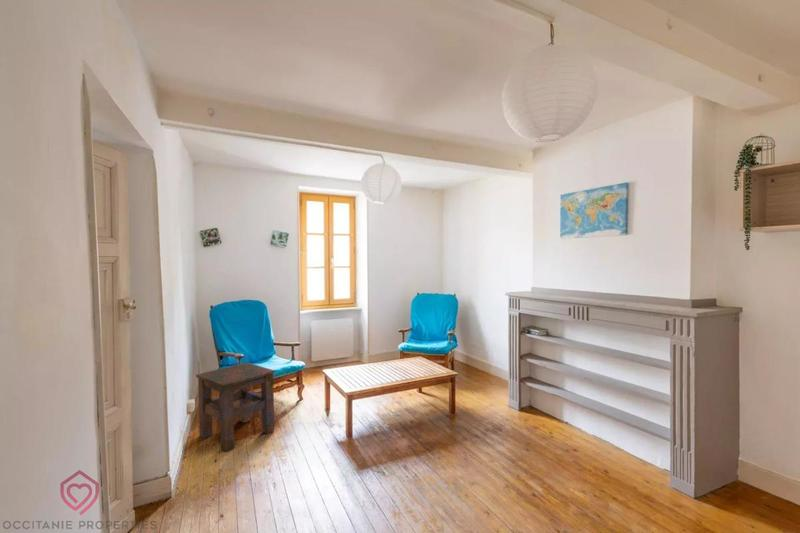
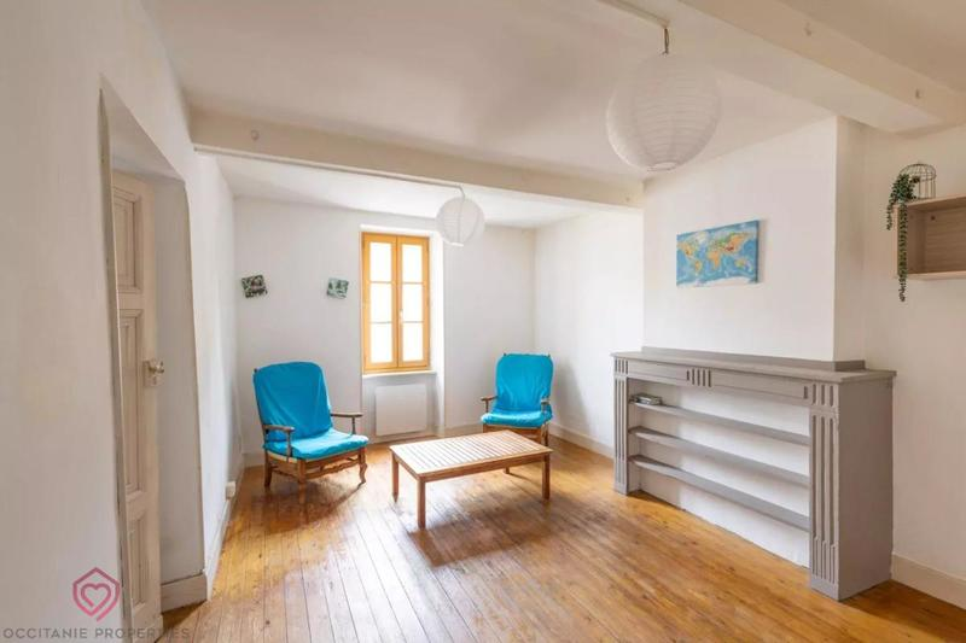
- side table [195,361,276,453]
